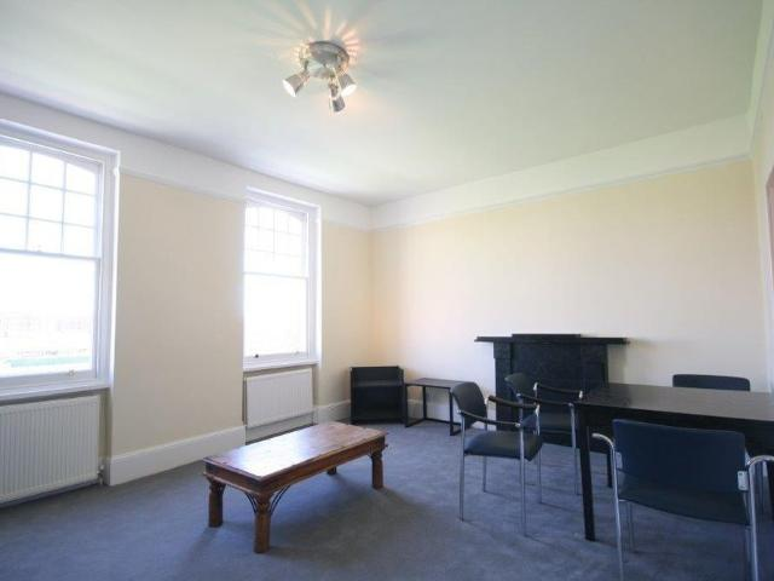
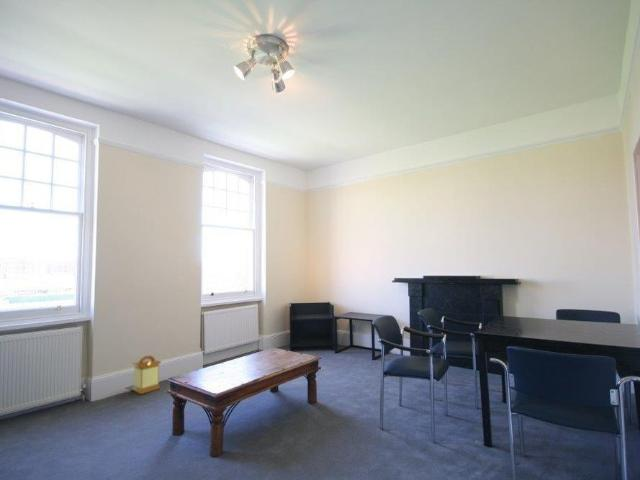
+ lantern [131,354,162,395]
